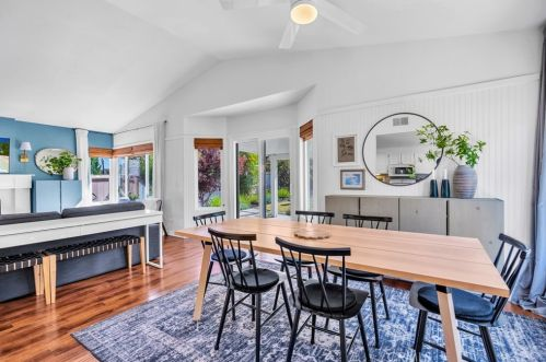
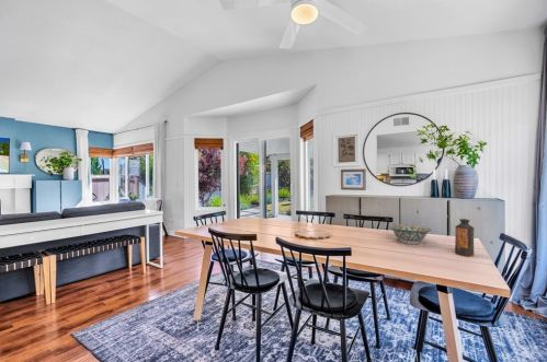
+ bottle [454,218,475,257]
+ decorative bowl [388,223,433,245]
